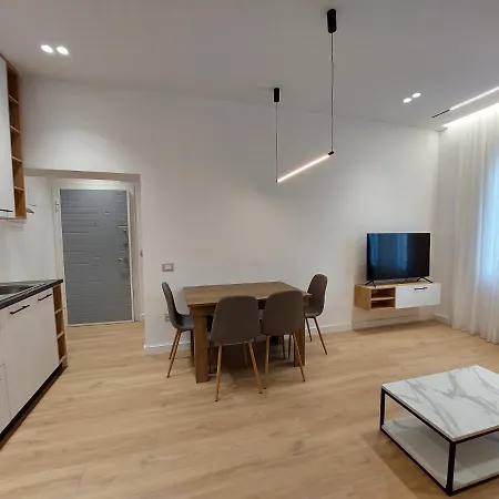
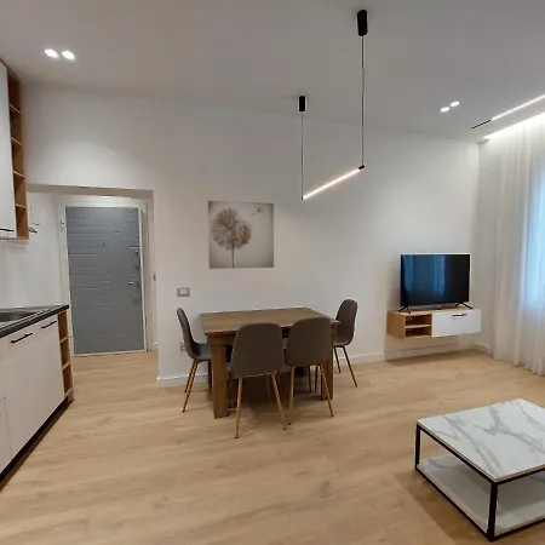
+ wall art [207,200,275,270]
